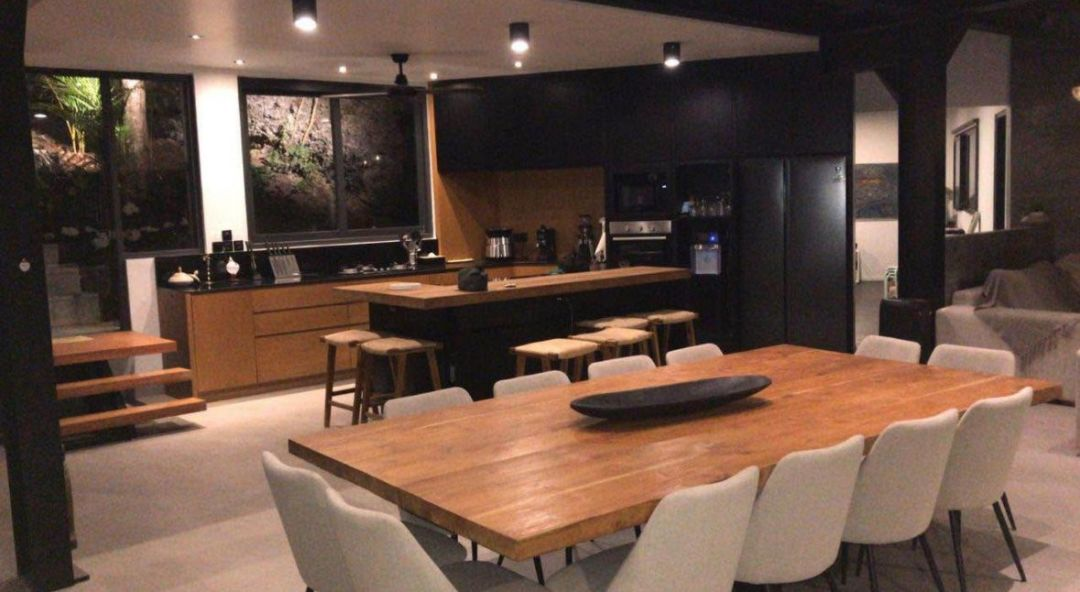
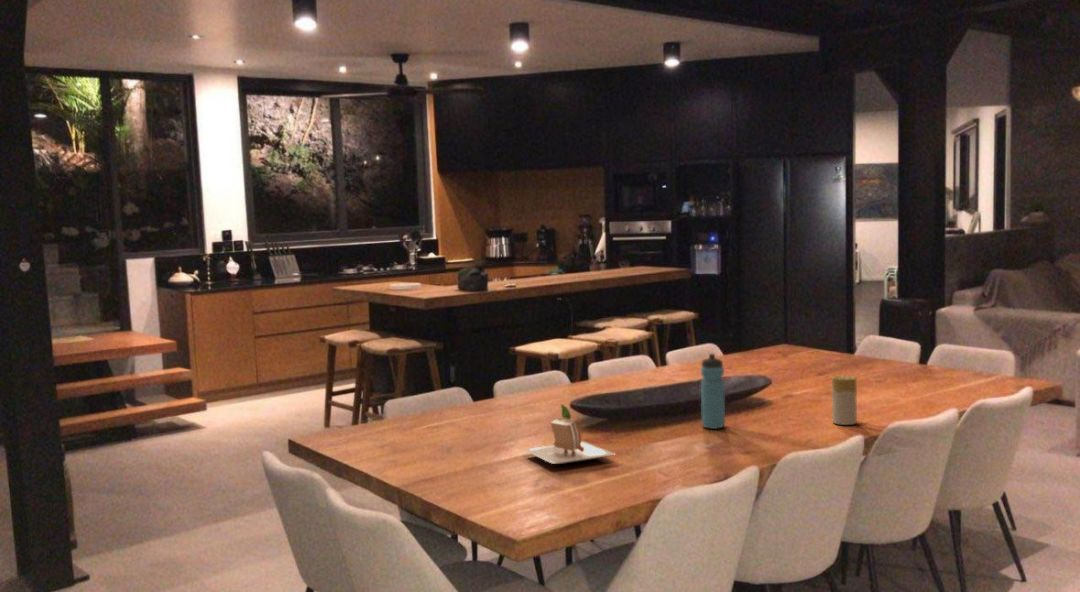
+ candle [831,375,858,426]
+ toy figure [522,403,615,465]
+ water bottle [700,353,726,430]
